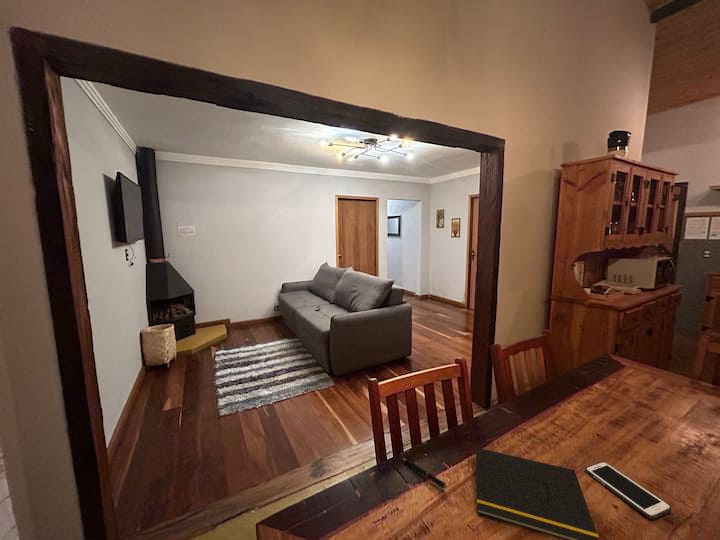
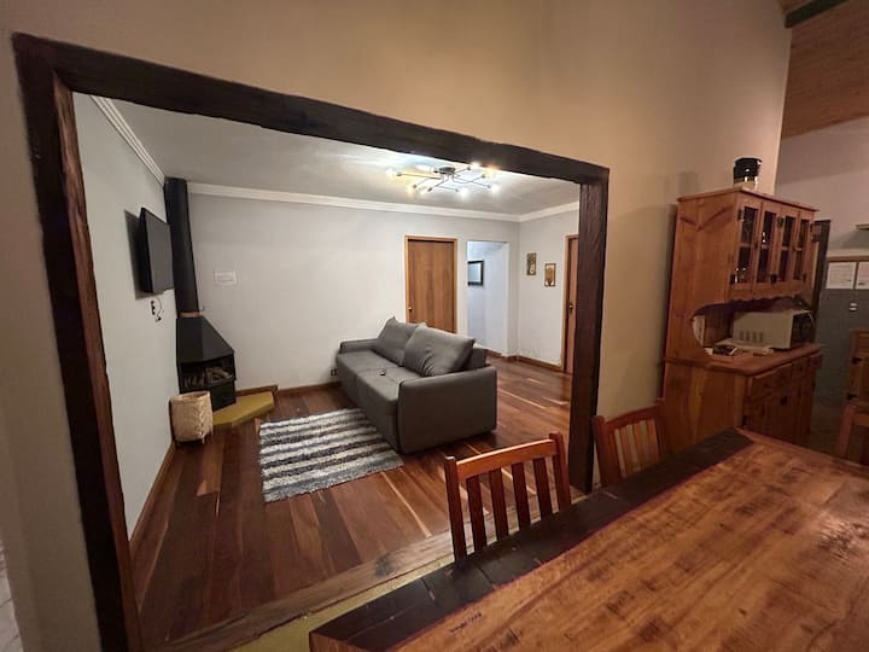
- cell phone [584,461,673,520]
- pen [401,457,448,489]
- notepad [472,446,600,540]
